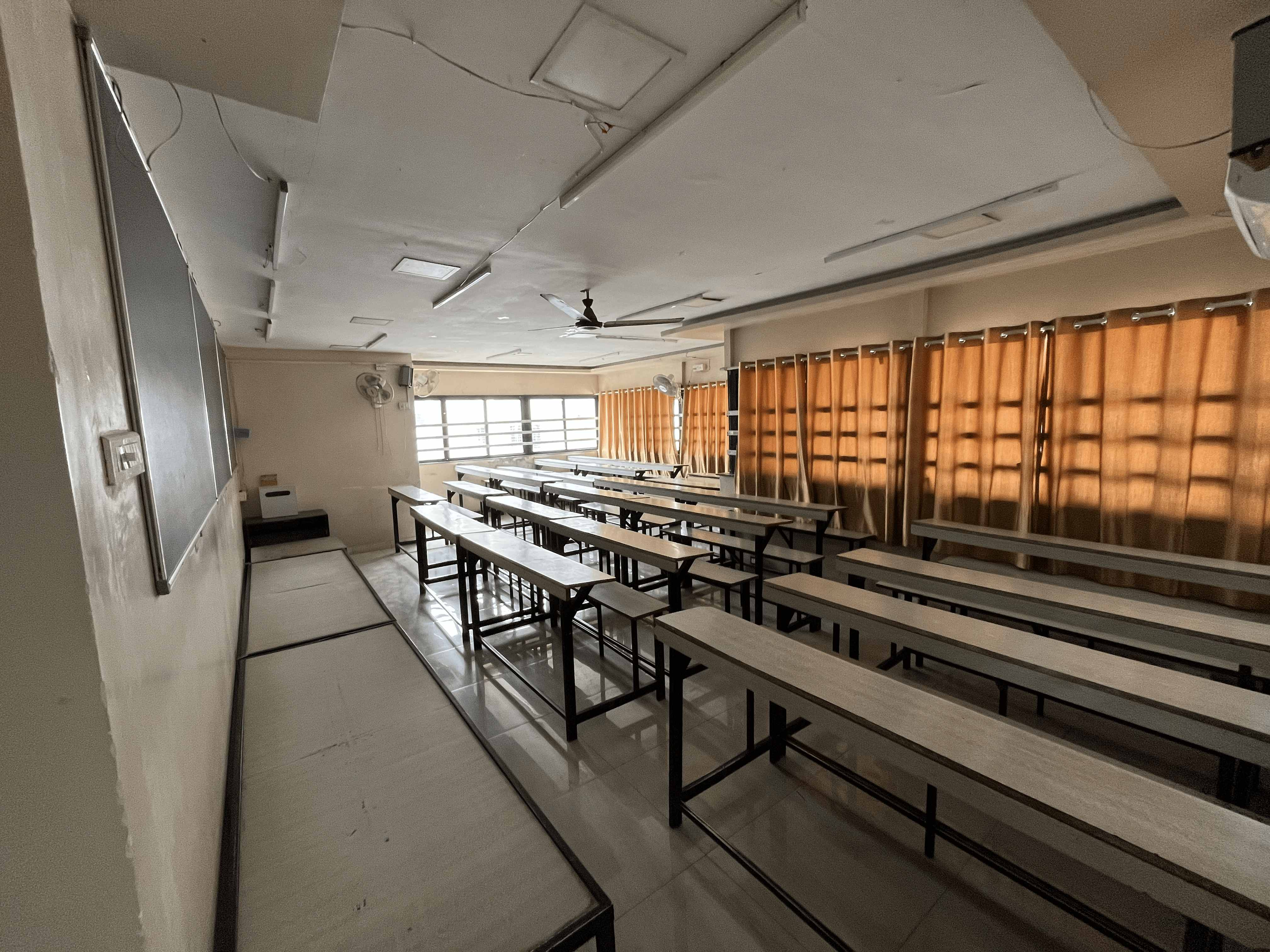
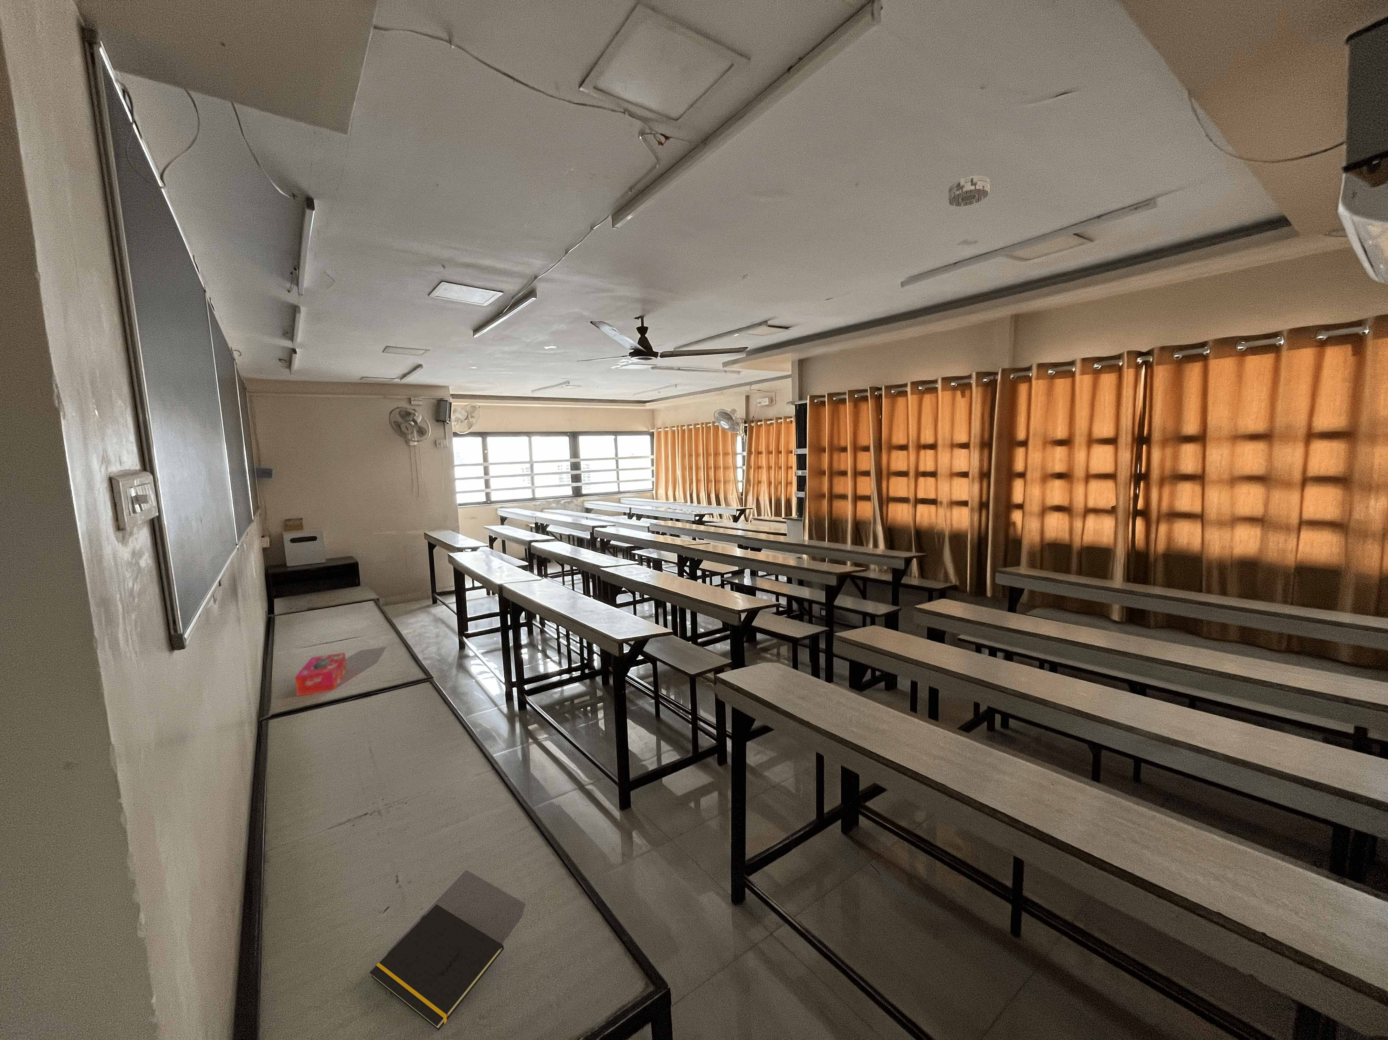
+ tissue box [295,652,346,696]
+ smoke detector [948,175,990,208]
+ notepad [369,903,504,1031]
